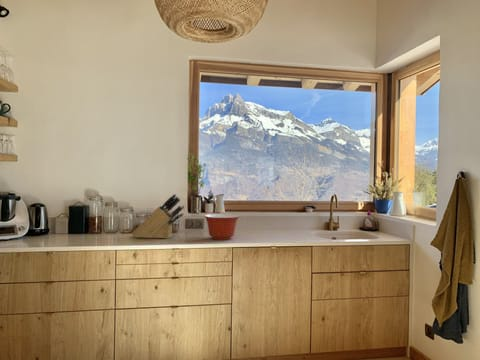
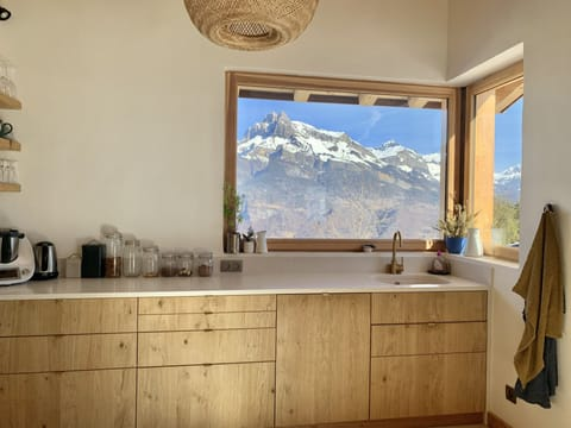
- mixing bowl [203,213,241,241]
- knife block [131,193,186,240]
